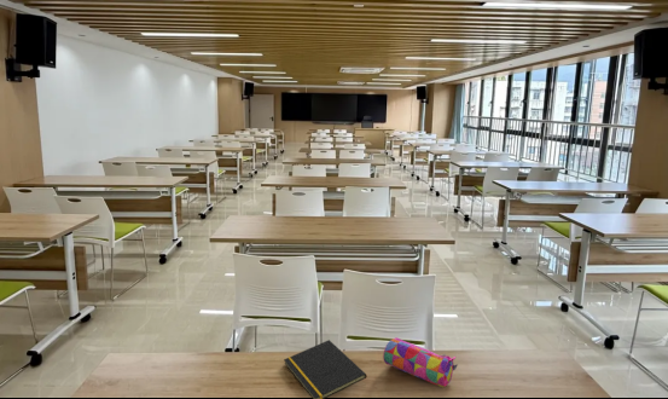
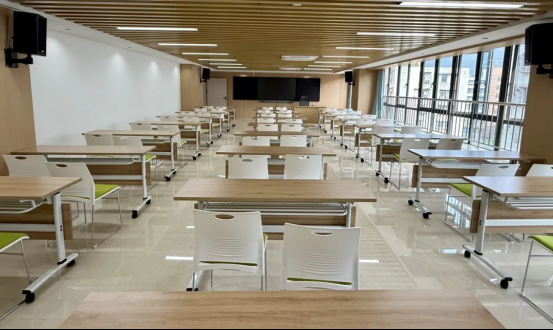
- pencil case [382,336,459,388]
- notepad [283,339,367,399]
